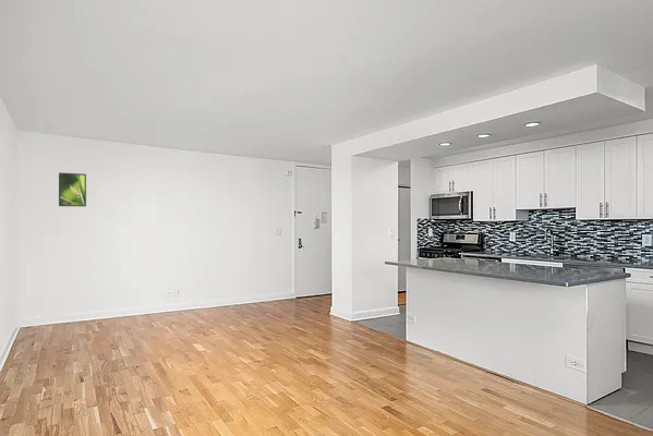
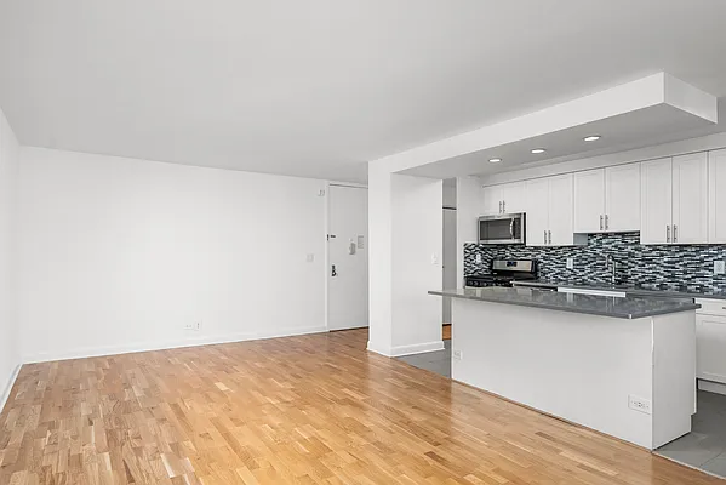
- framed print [58,171,87,207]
